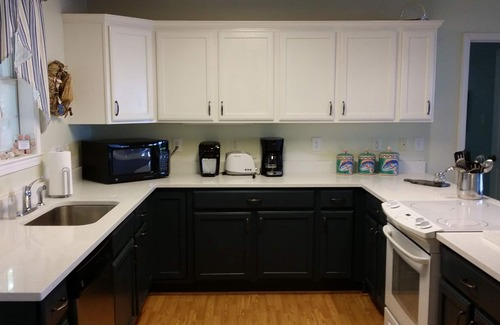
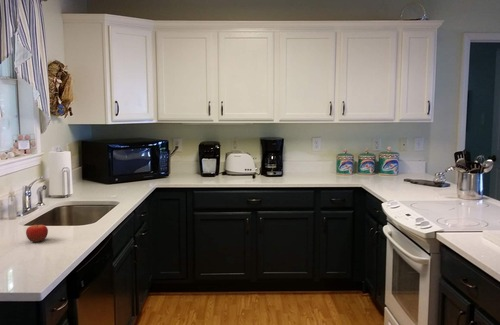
+ fruit [25,222,49,243]
